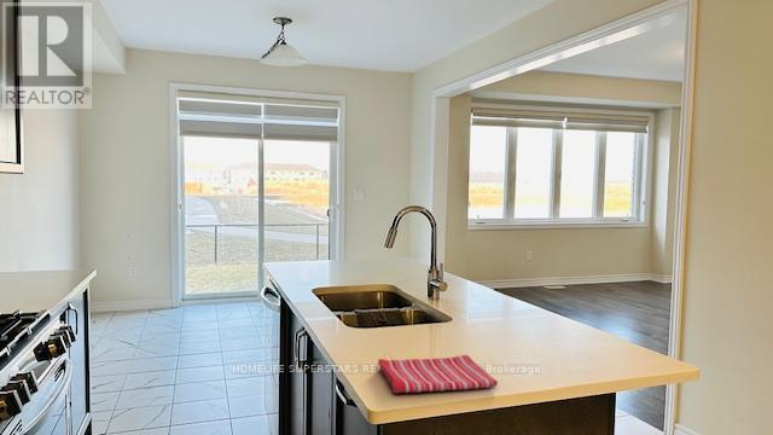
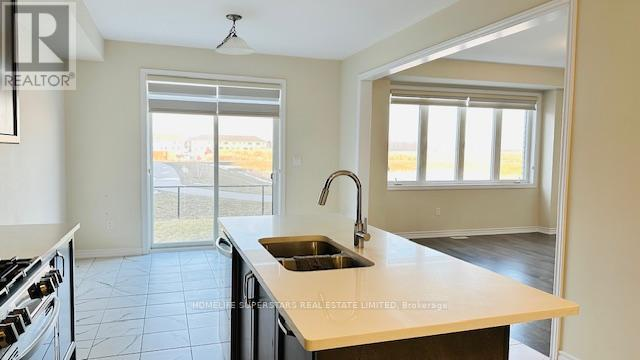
- dish towel [377,354,499,394]
